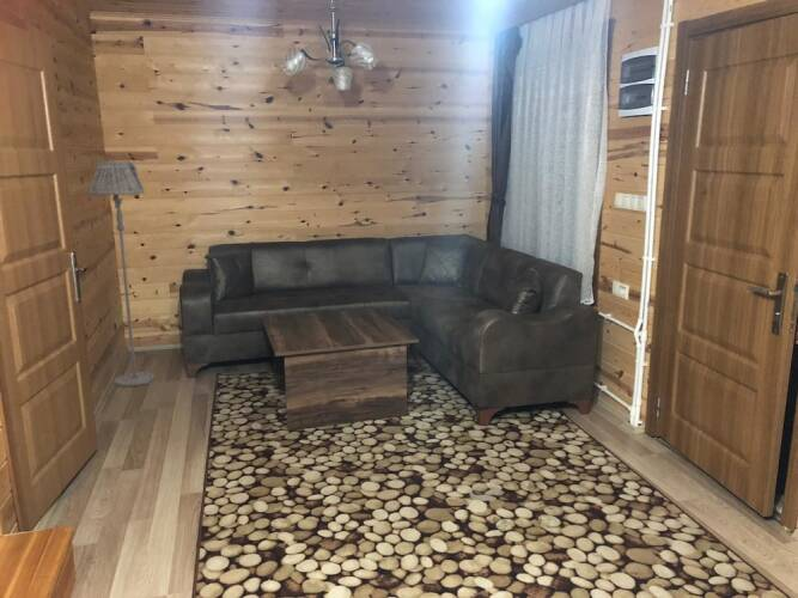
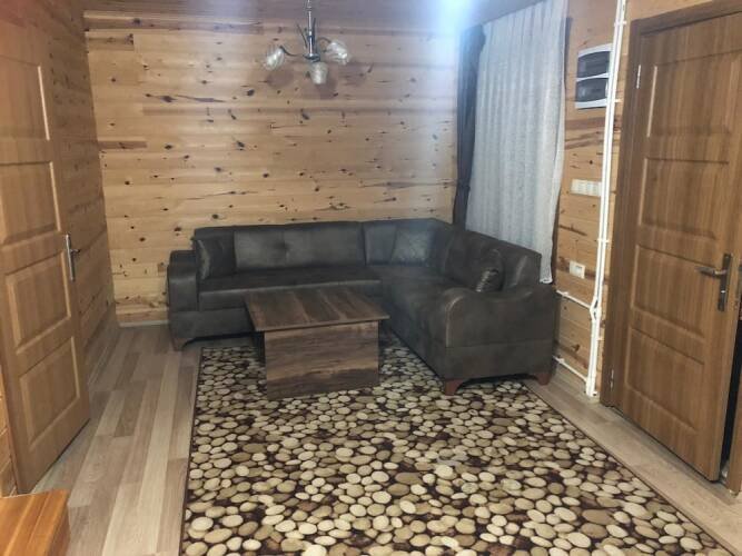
- floor lamp [87,160,156,388]
